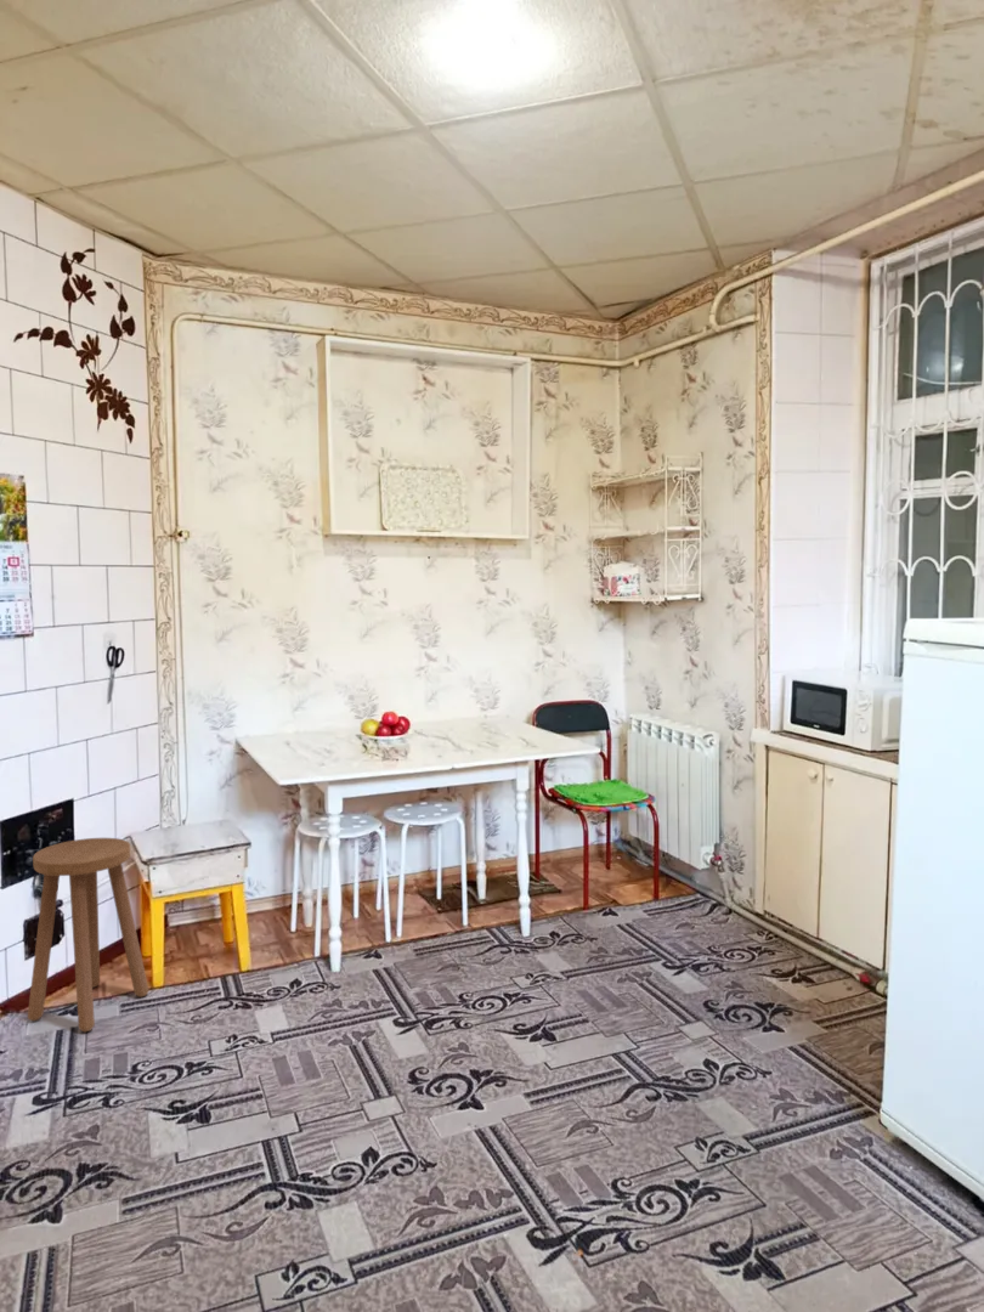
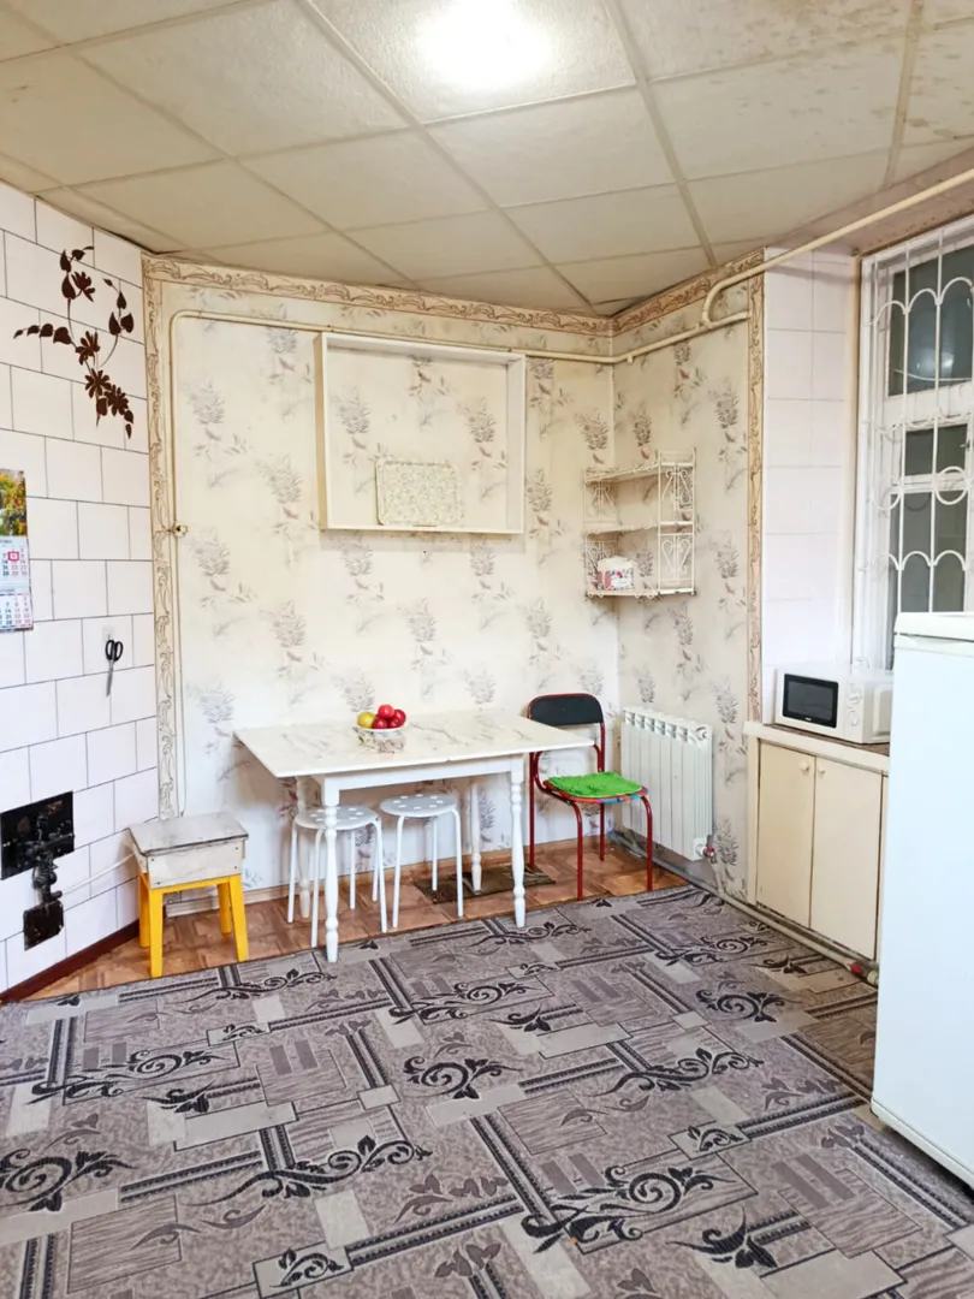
- stool [27,837,149,1033]
